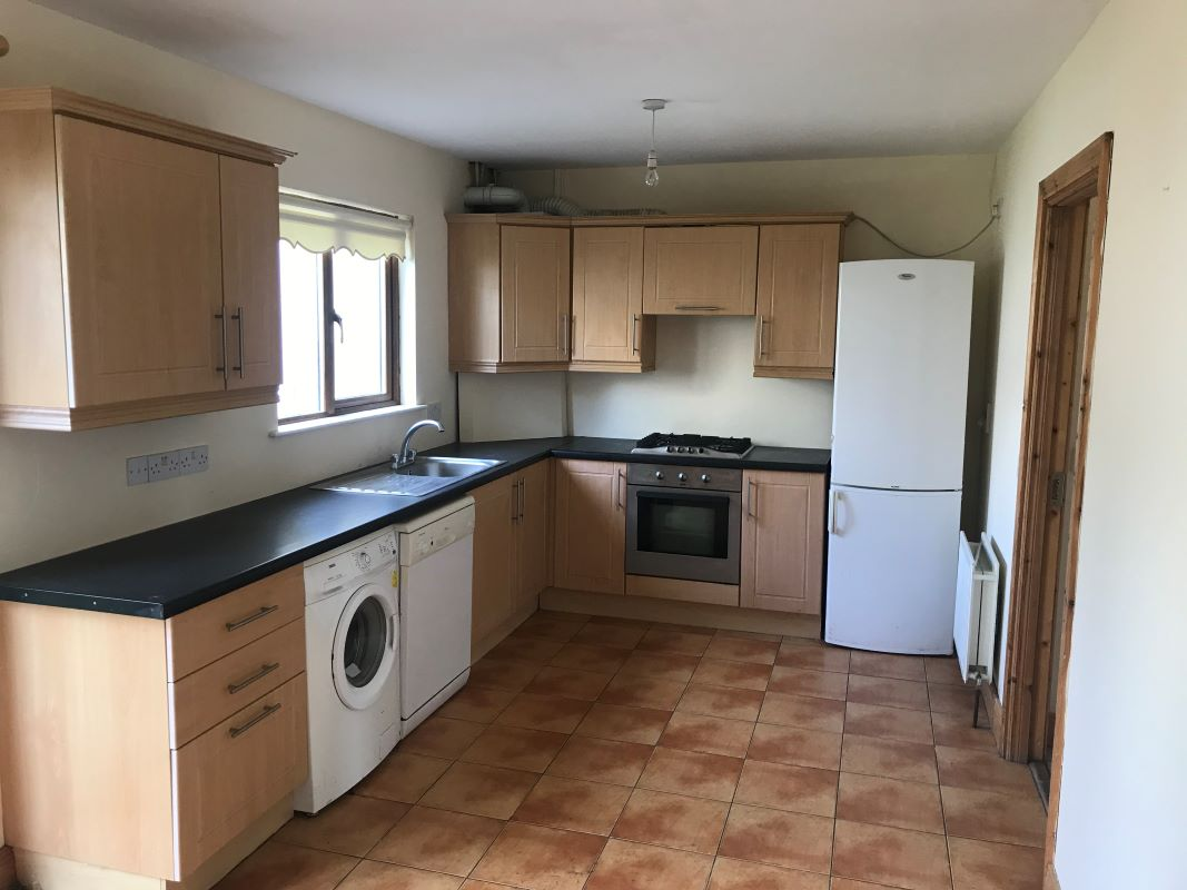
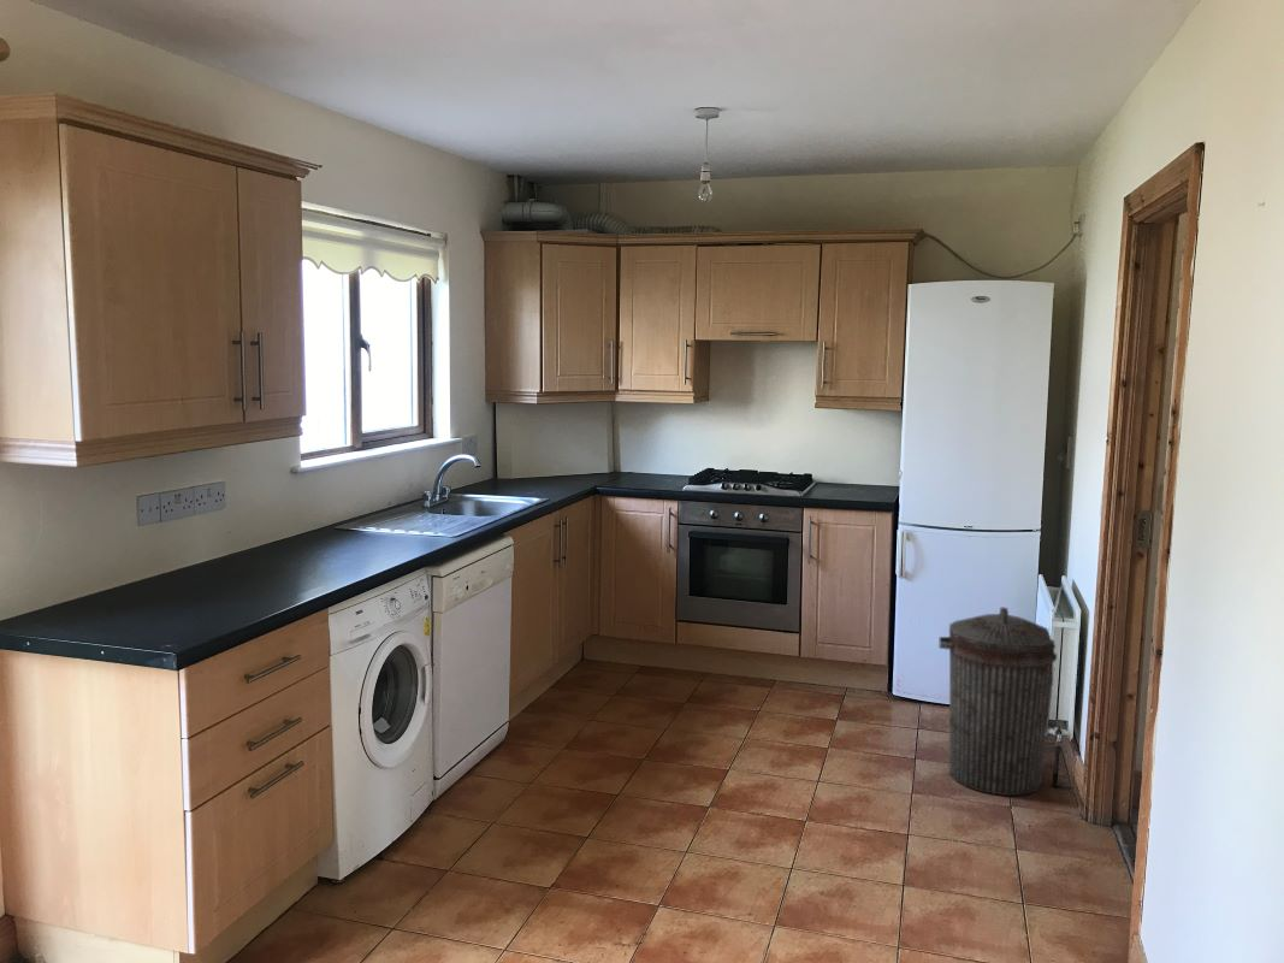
+ trash can [939,605,1058,797]
